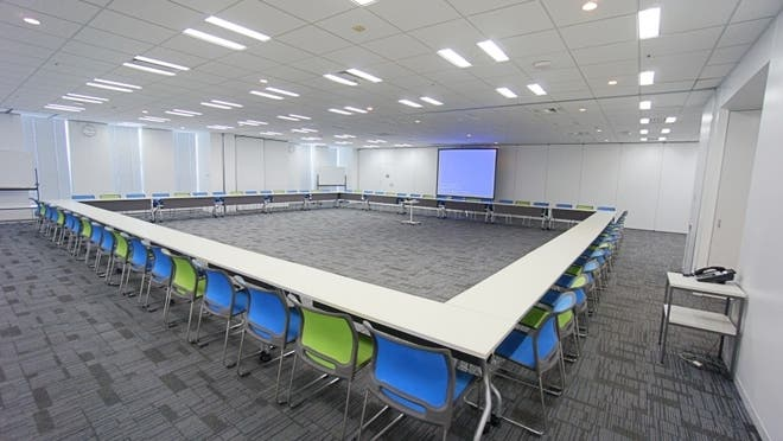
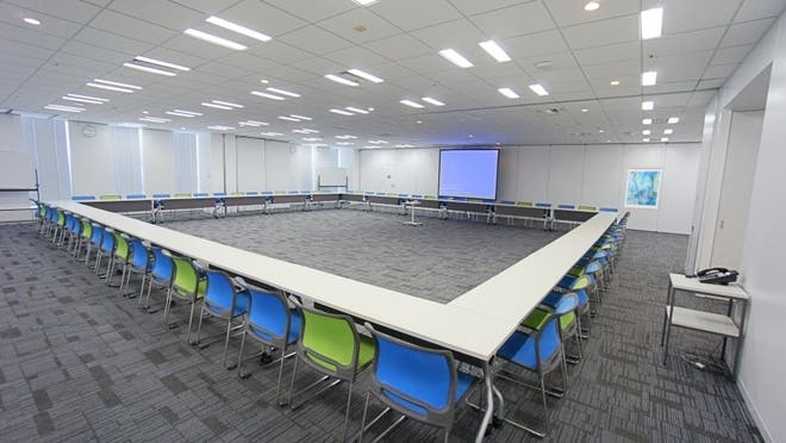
+ wall art [623,167,663,211]
